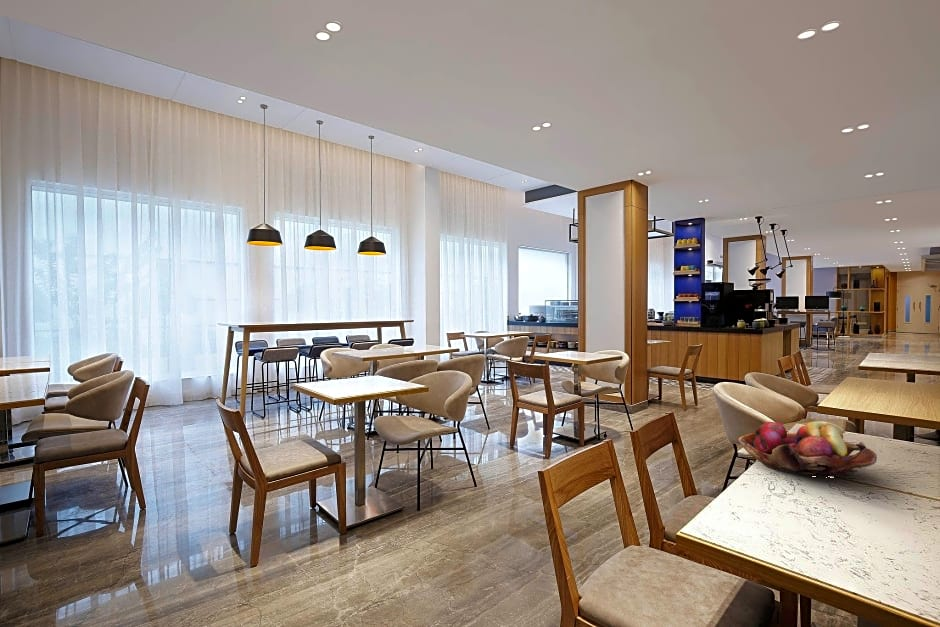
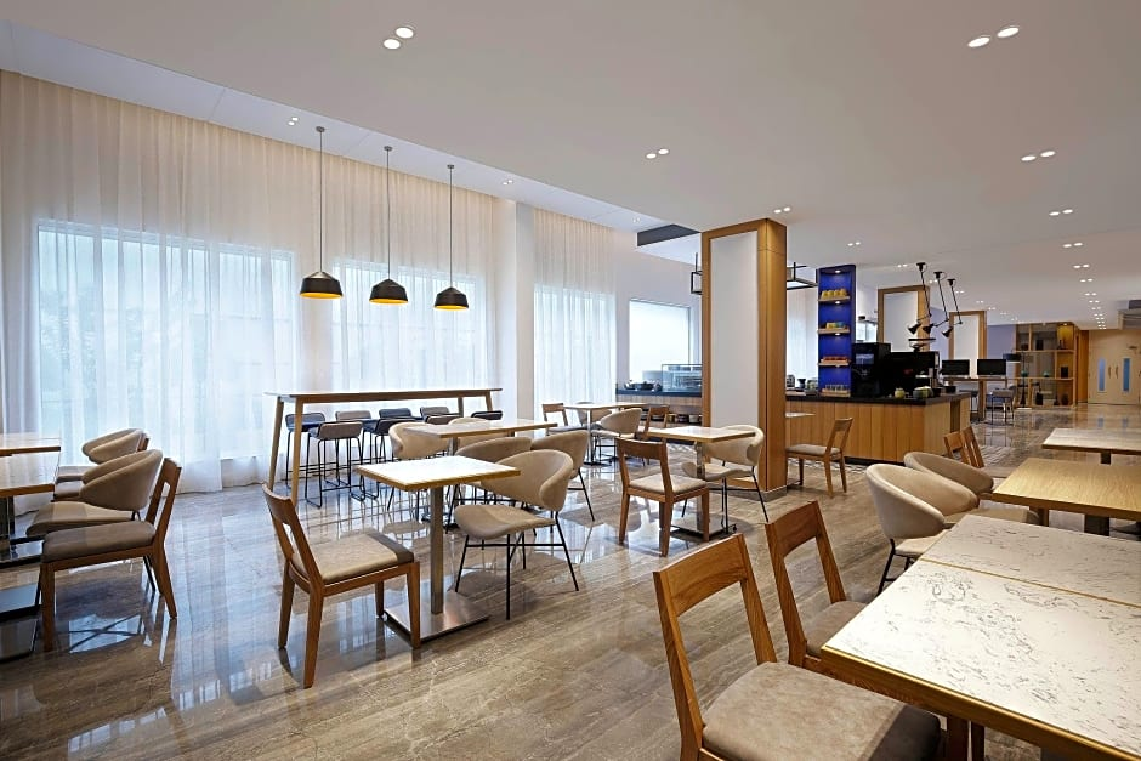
- fruit basket [738,420,878,479]
